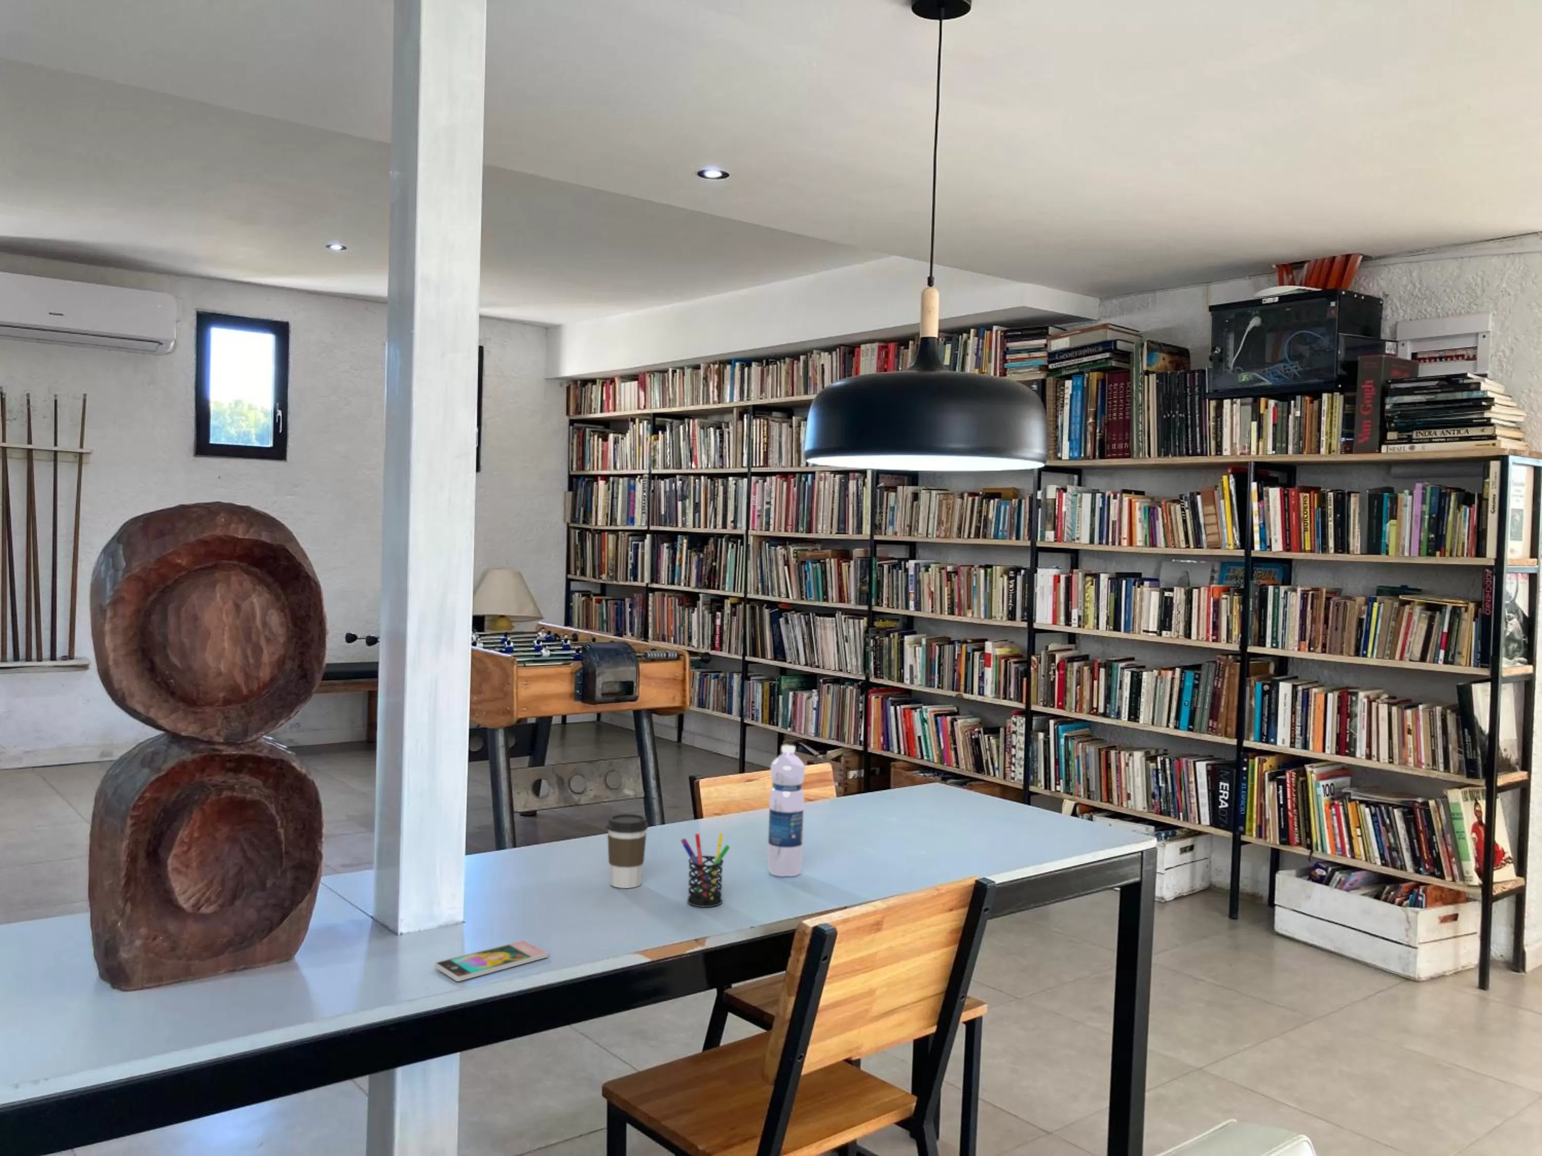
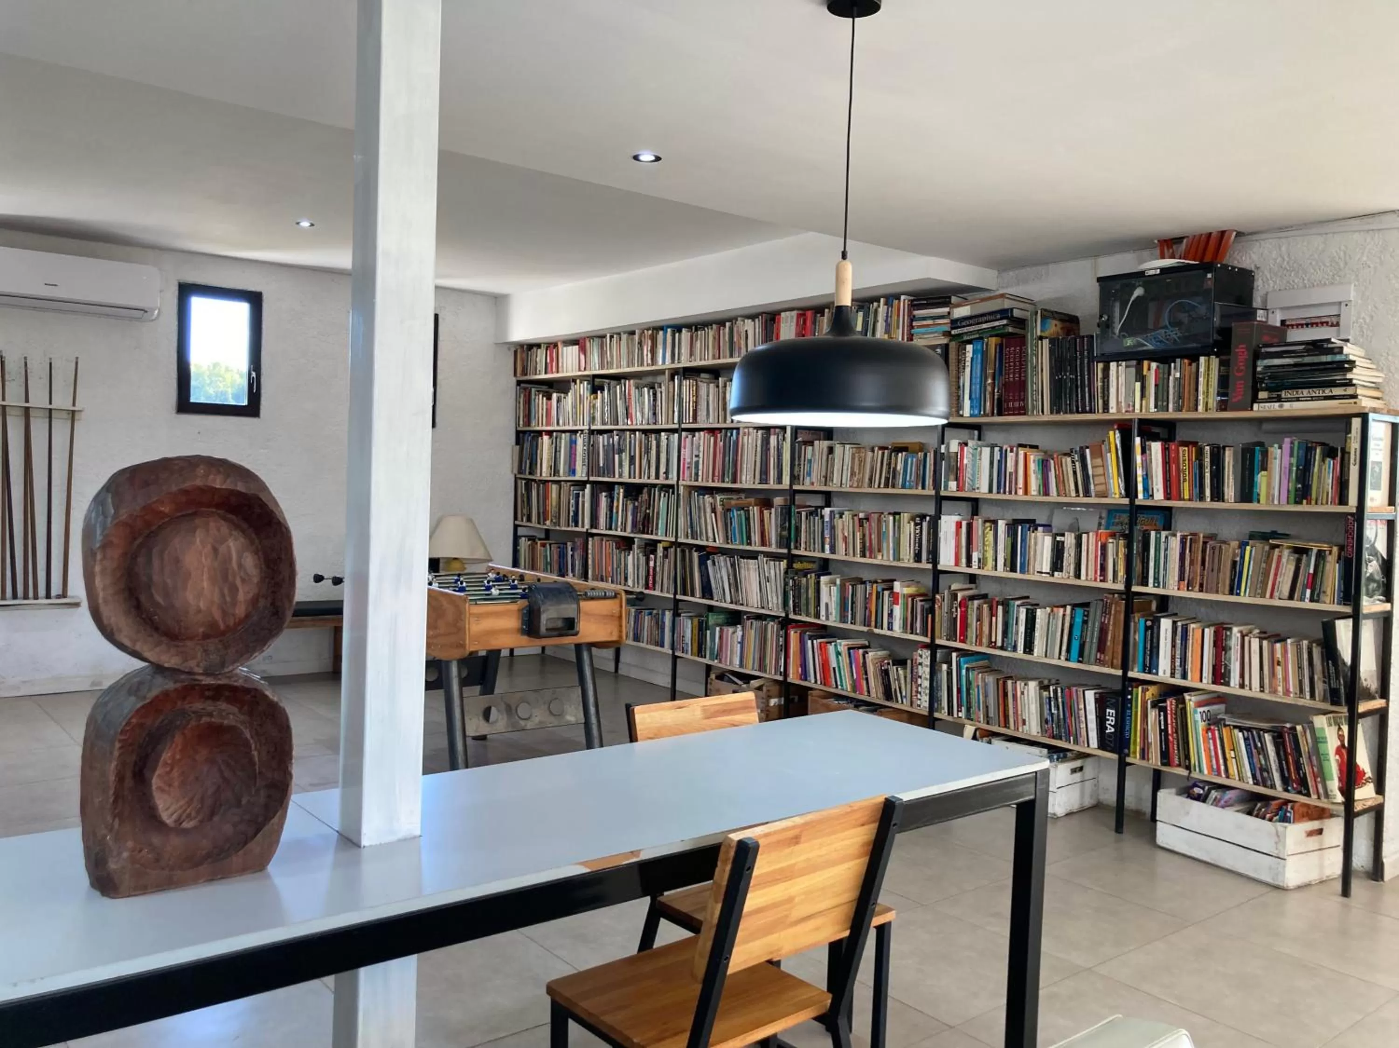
- coffee cup [606,814,648,889]
- pen holder [680,833,731,908]
- water bottle [767,746,805,877]
- smartphone [433,940,549,982]
